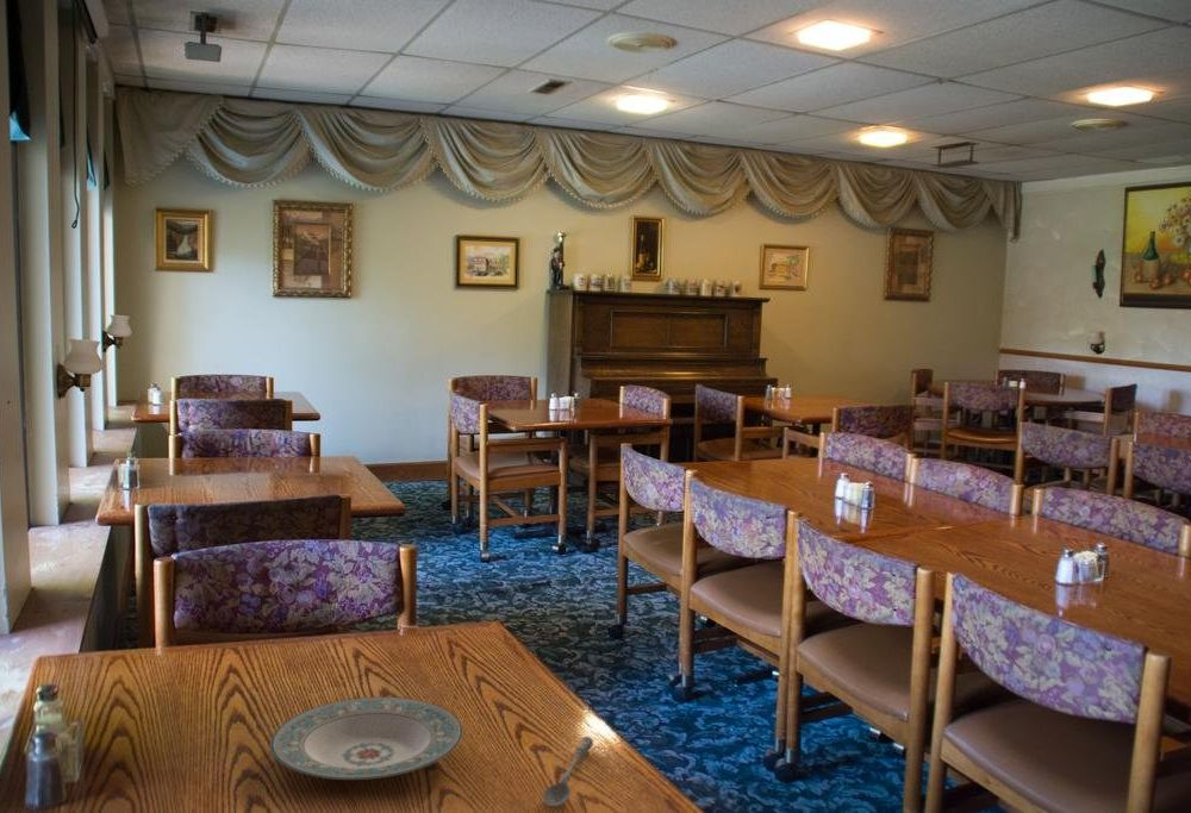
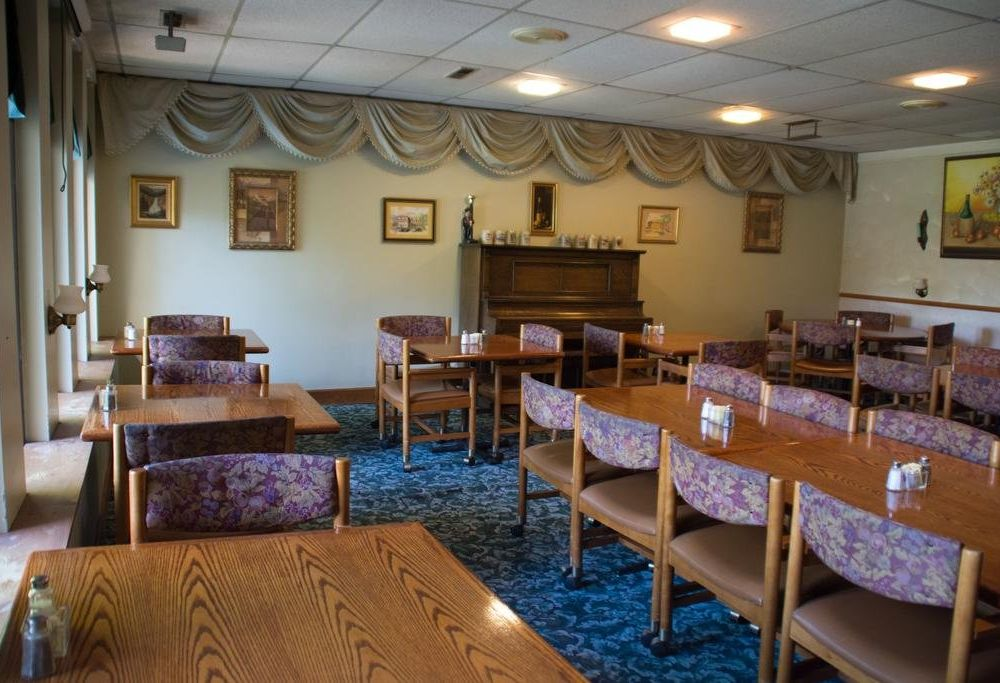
- soupspoon [542,736,594,808]
- plate [269,695,463,781]
